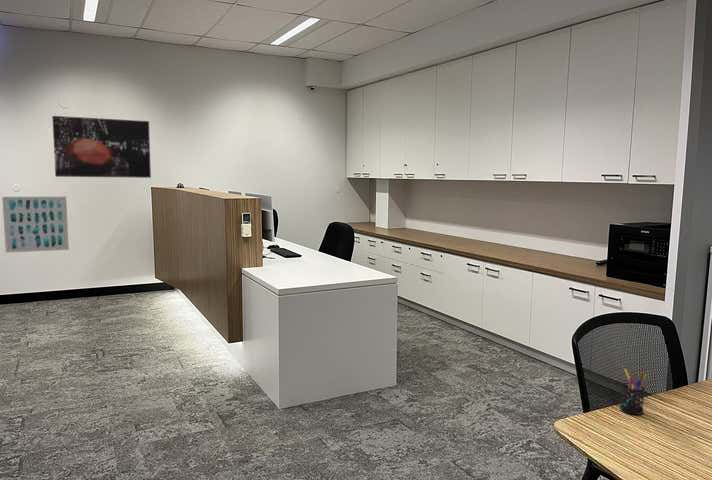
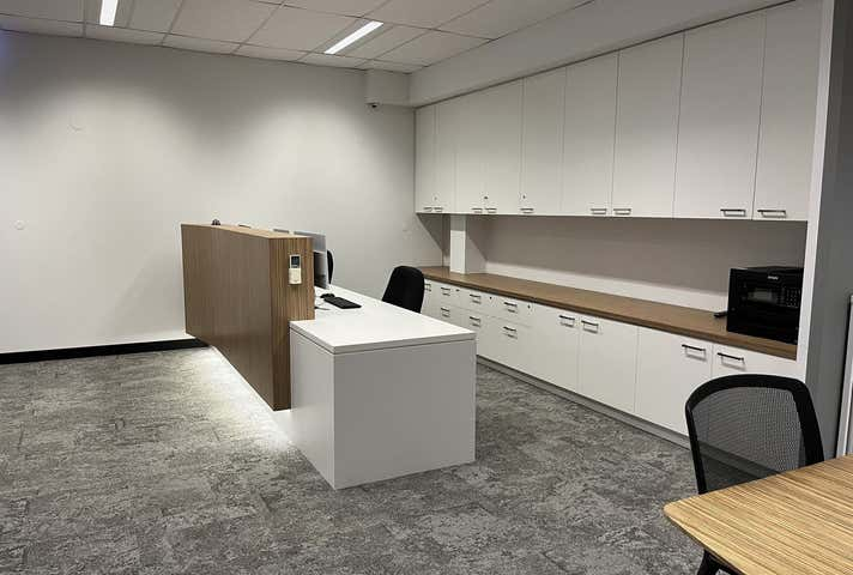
- pen holder [619,368,649,416]
- wall art [51,115,152,179]
- wall art [1,196,70,254]
